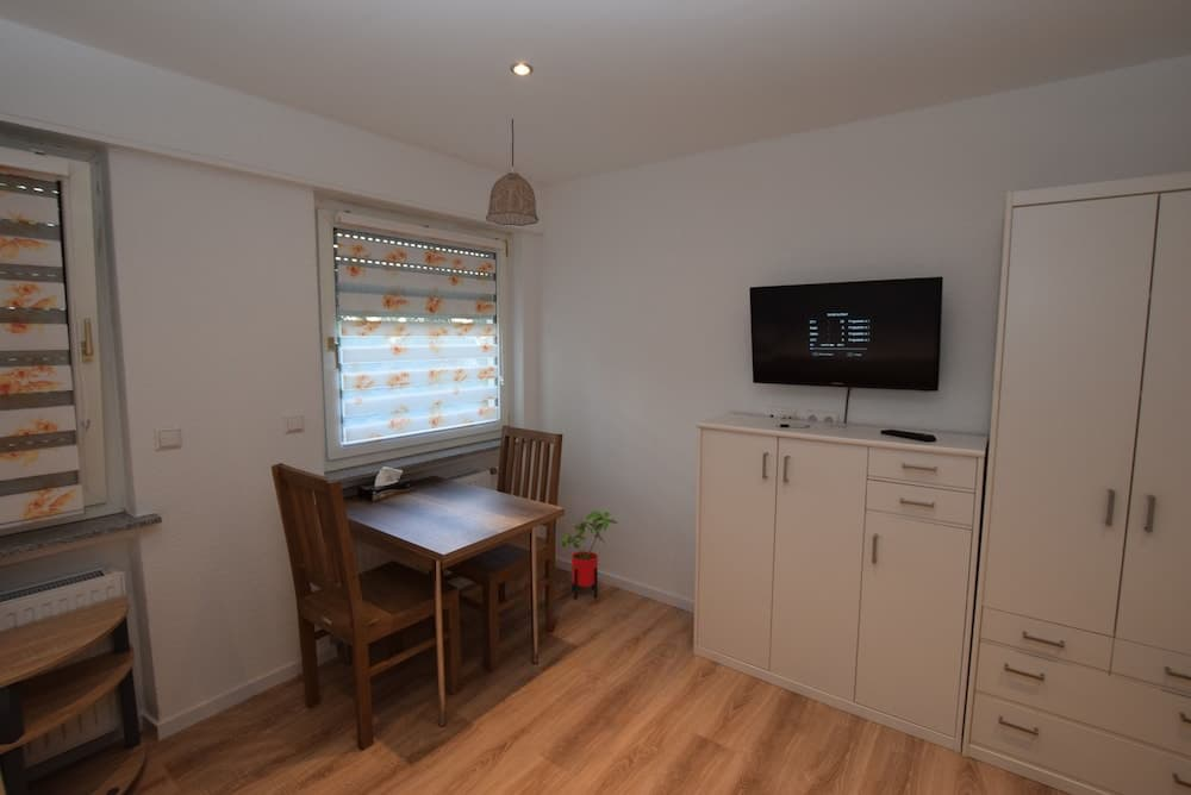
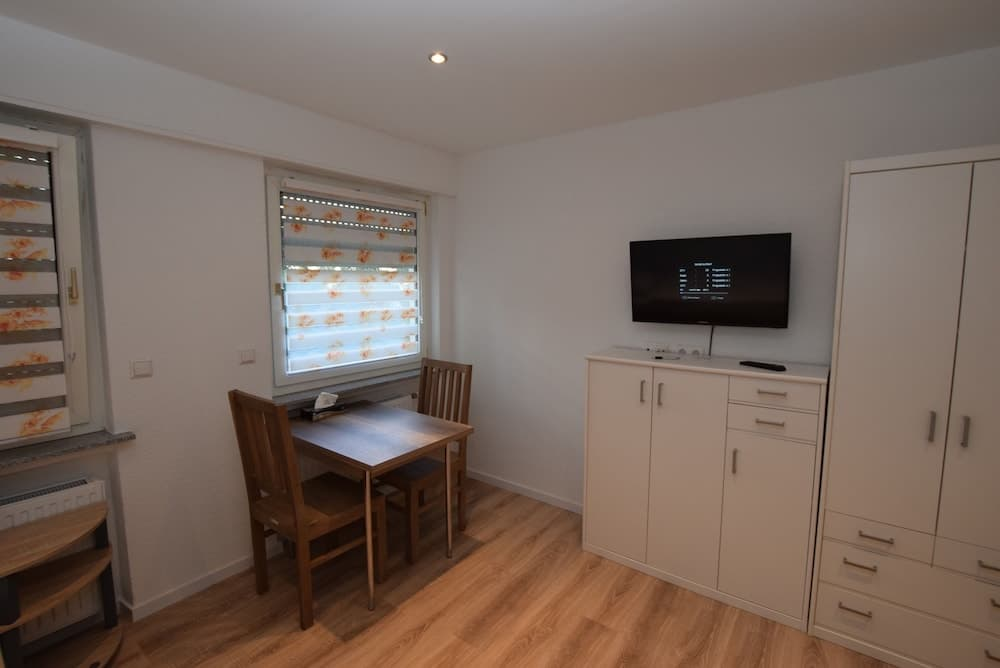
- pendant lamp [485,118,540,227]
- house plant [561,509,619,600]
